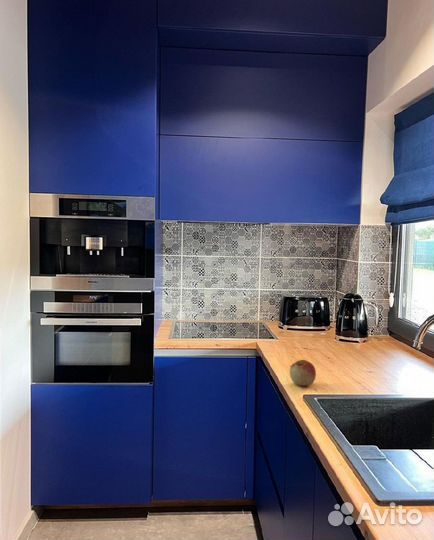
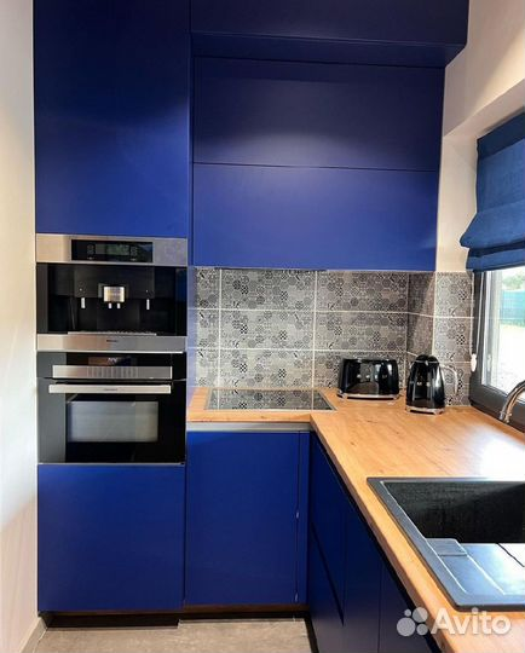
- apple [289,359,317,387]
